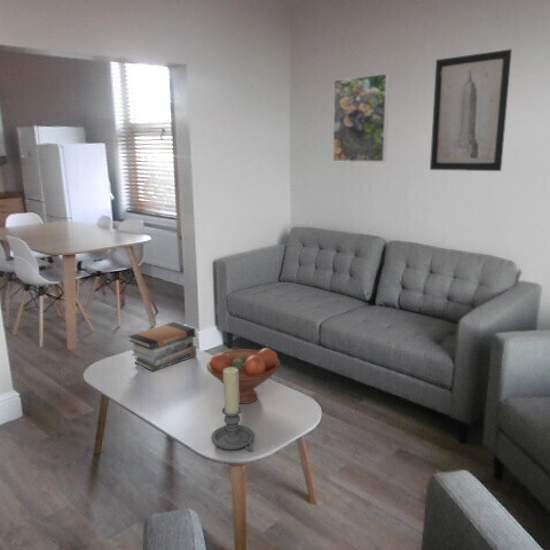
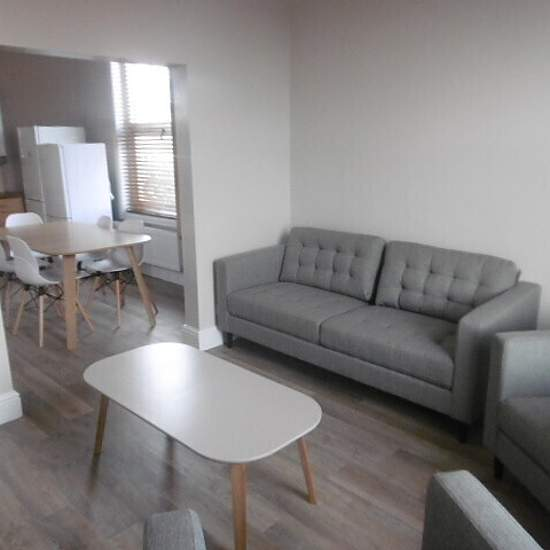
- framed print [332,72,390,163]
- fruit bowl [206,347,281,405]
- candle holder [210,367,255,452]
- wall art [429,48,513,172]
- book stack [127,321,198,372]
